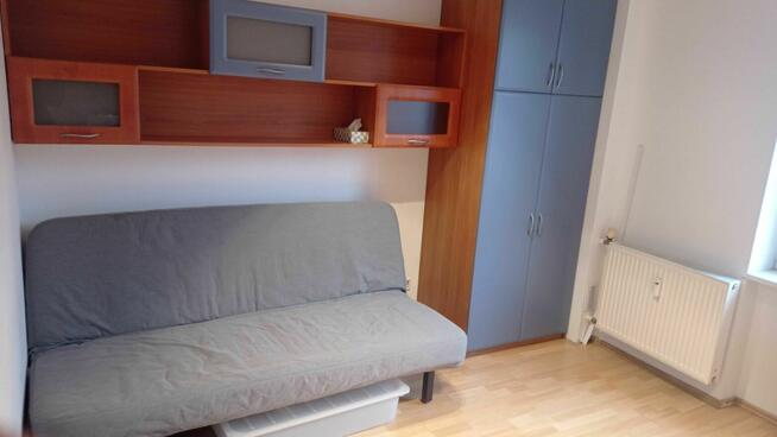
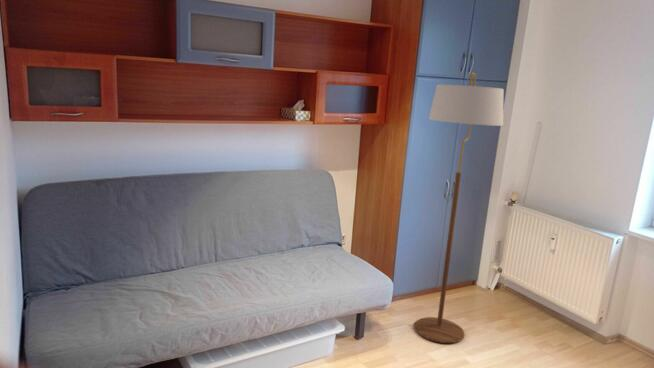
+ floor lamp [413,71,505,344]
